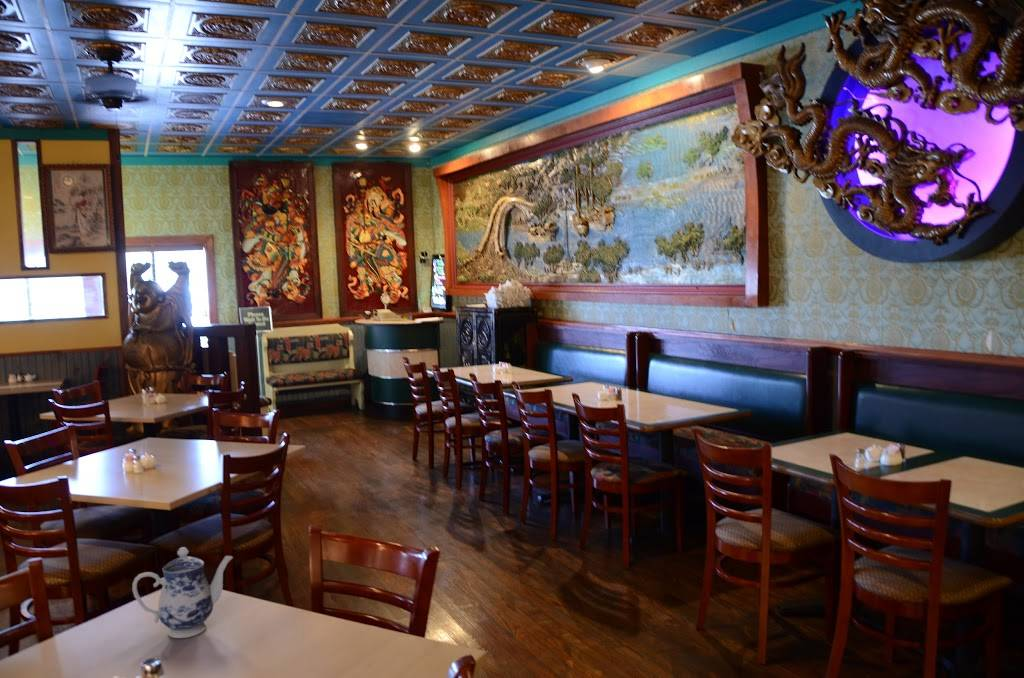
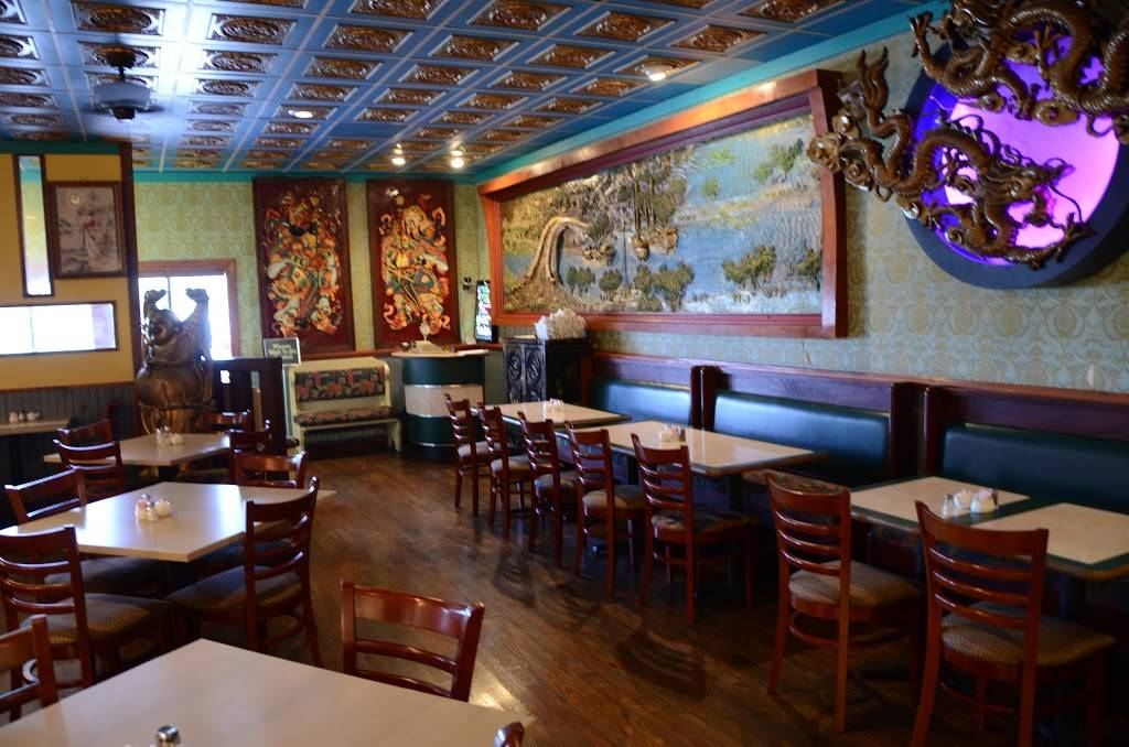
- teapot [131,546,234,639]
